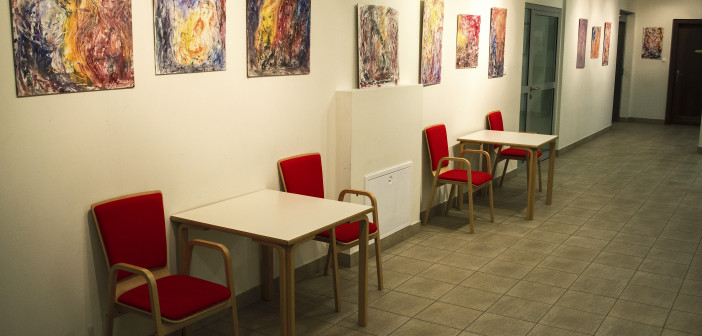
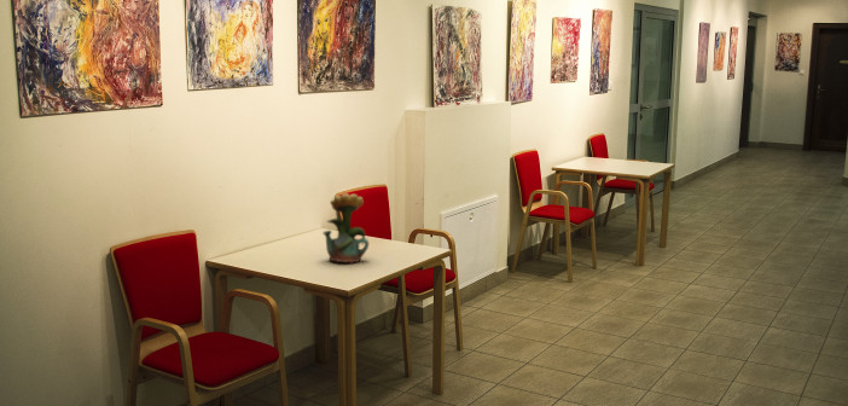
+ potted flower [321,192,370,263]
